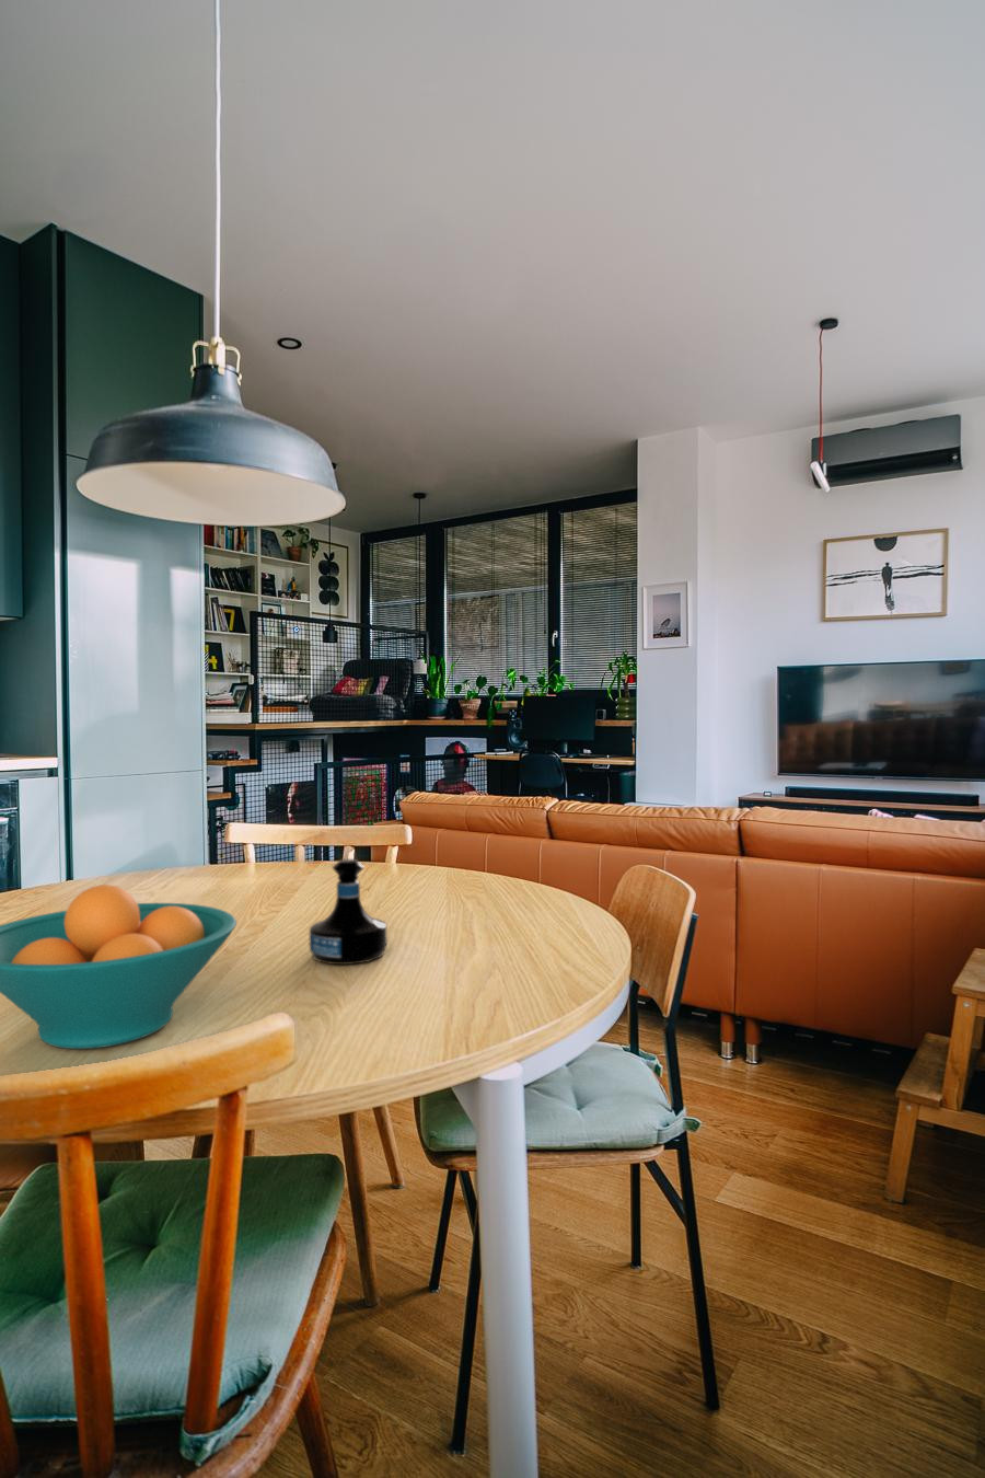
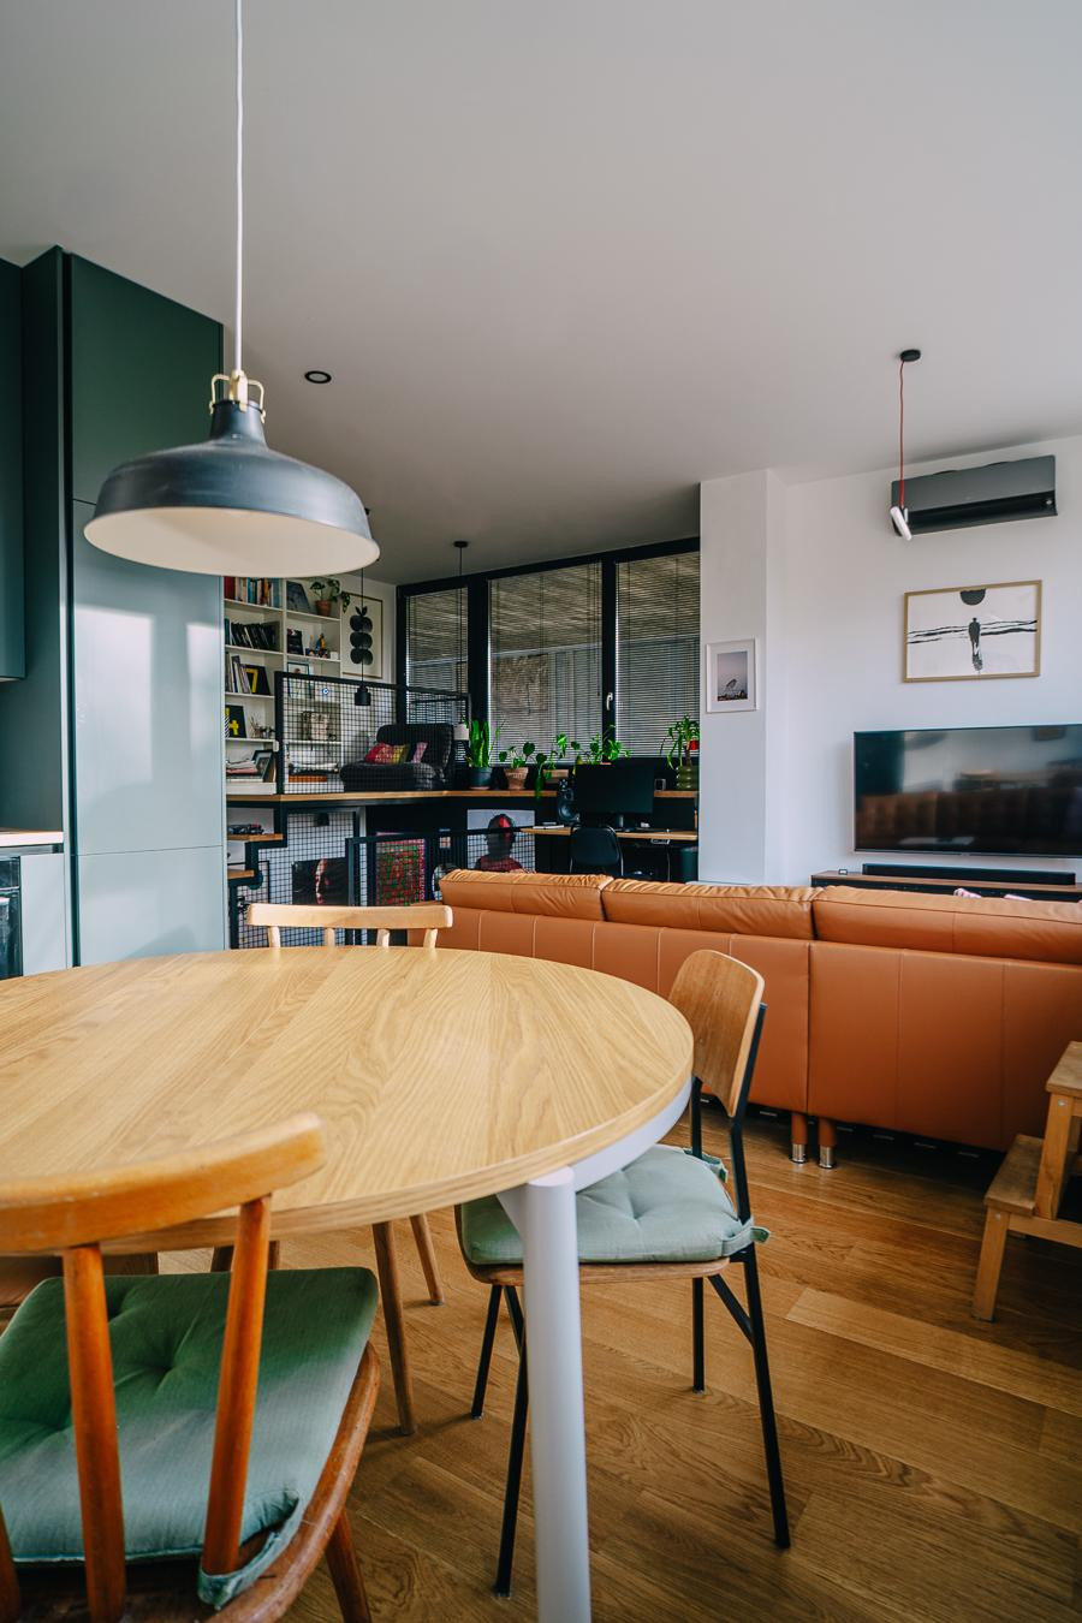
- fruit bowl [0,883,237,1050]
- tequila bottle [309,858,388,966]
